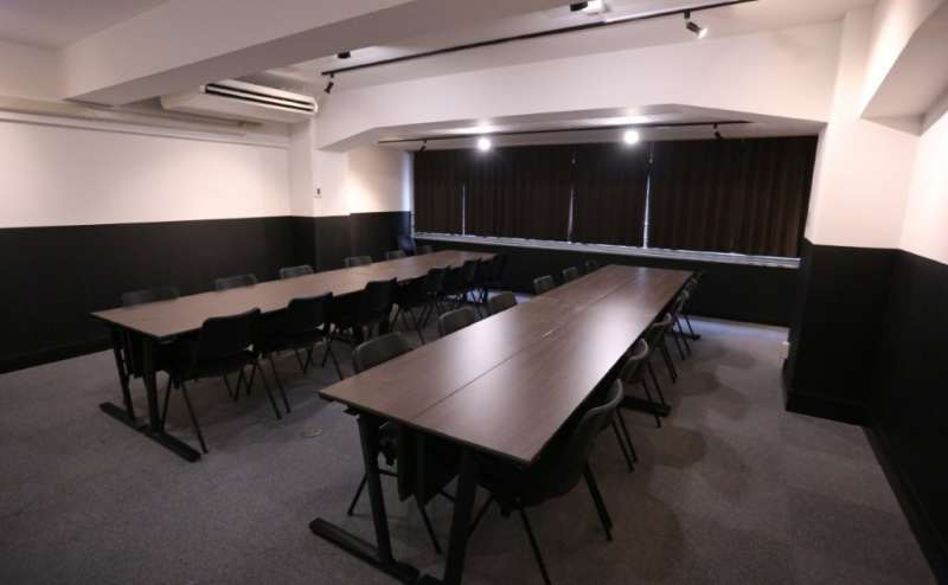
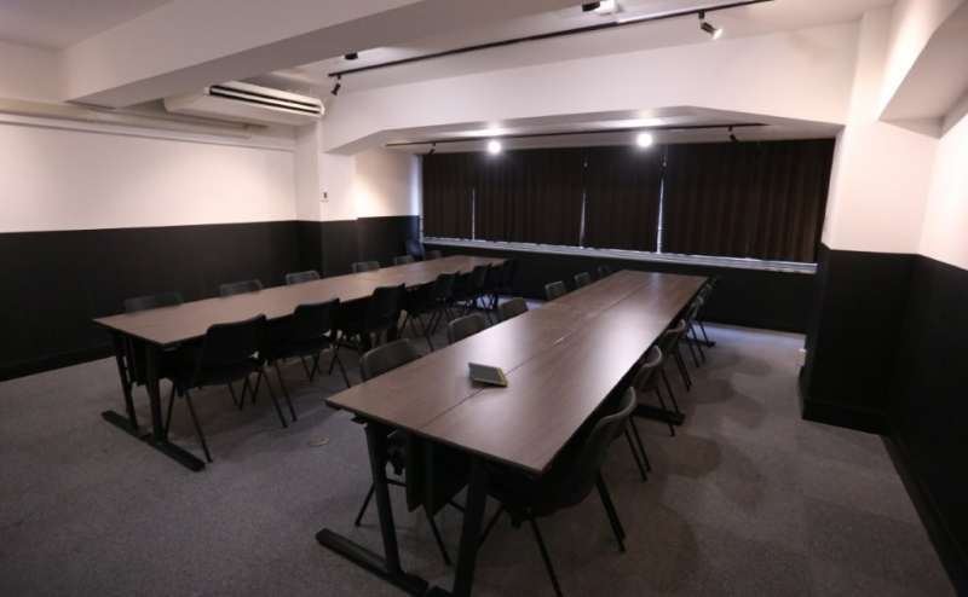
+ notepad [467,361,509,387]
